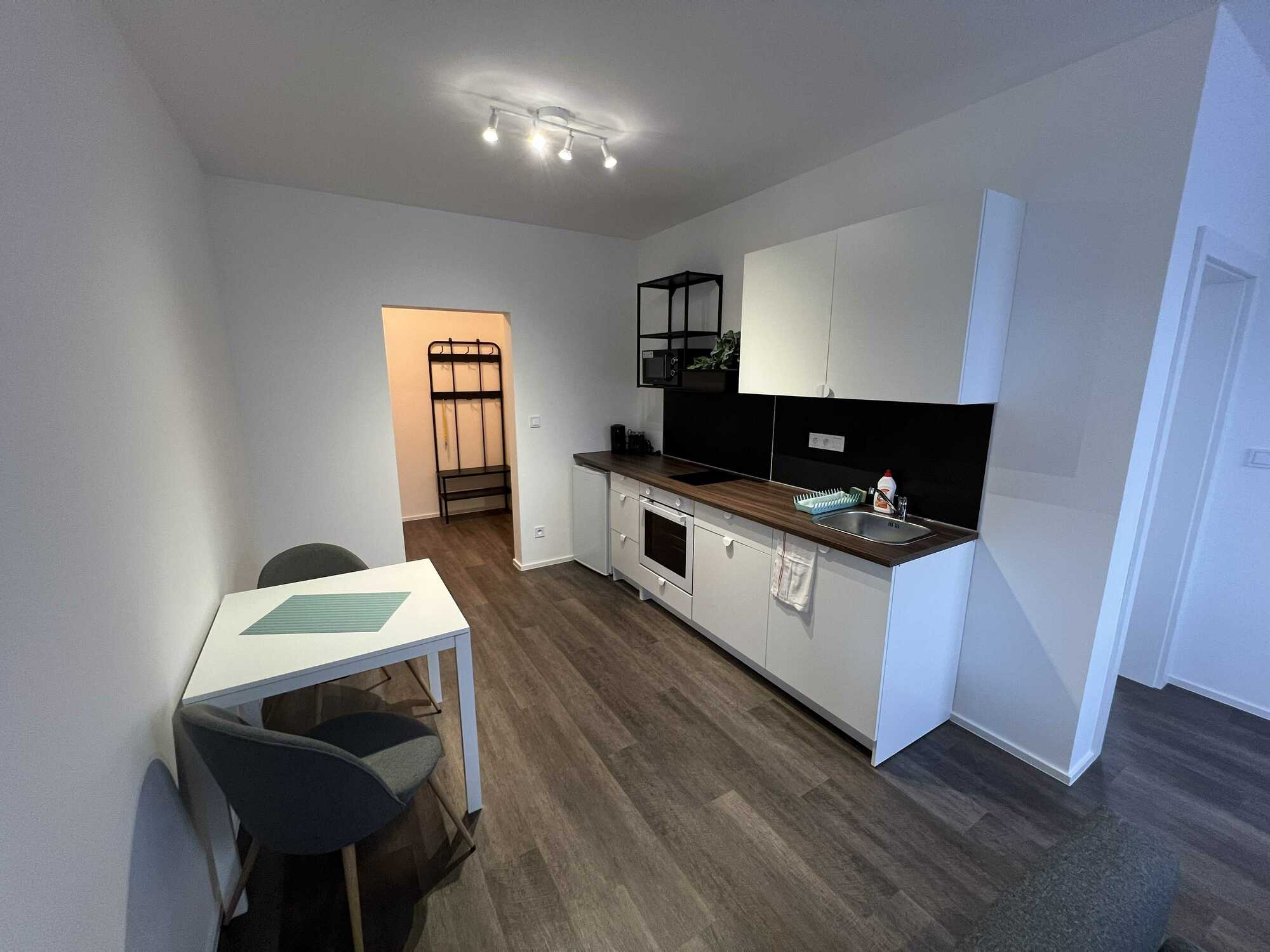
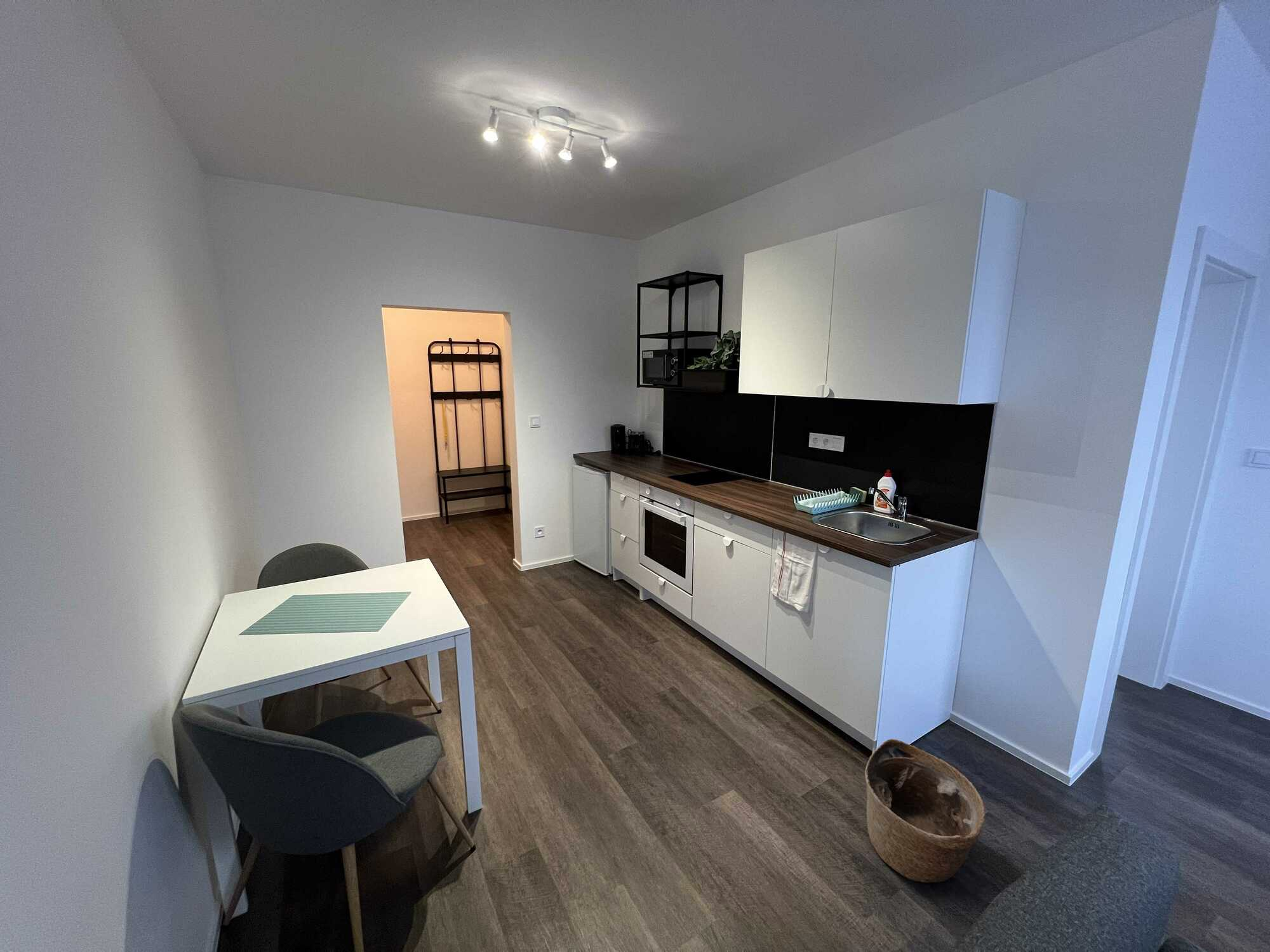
+ basket [864,738,986,883]
